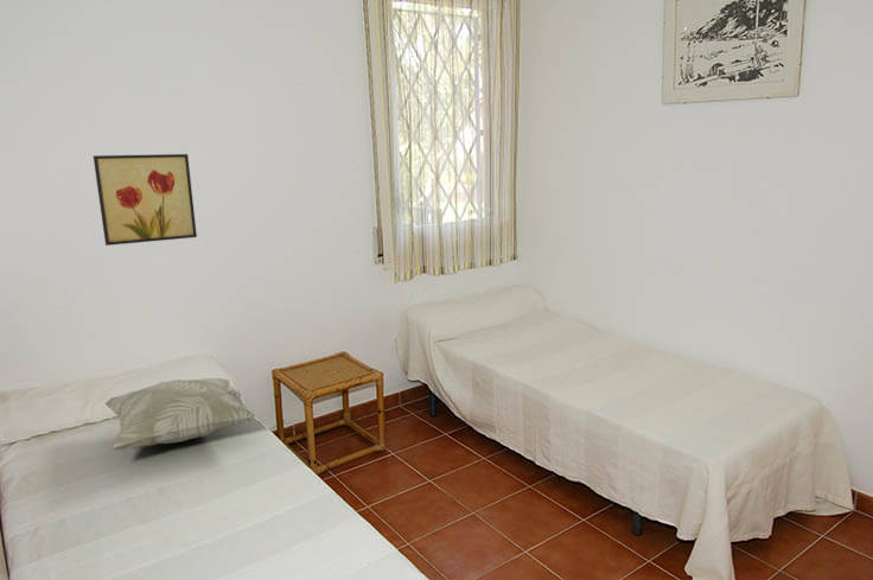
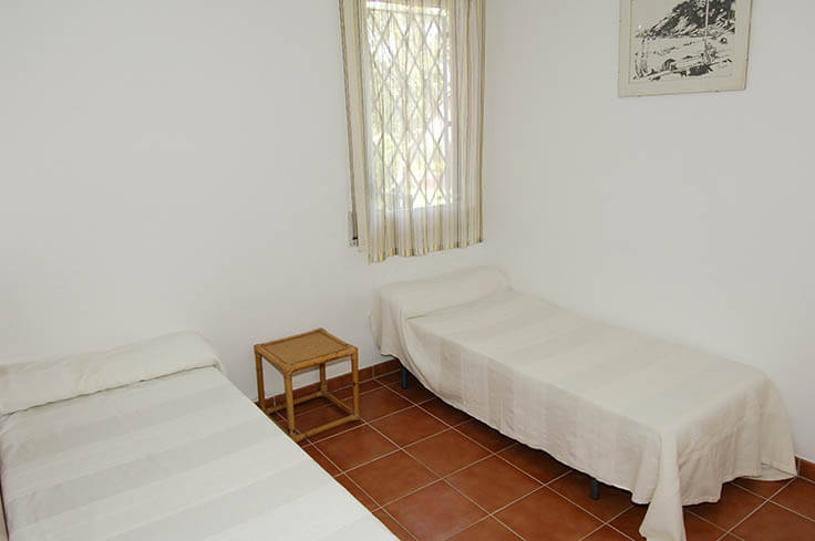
- wall art [93,153,198,247]
- decorative pillow [104,377,256,451]
